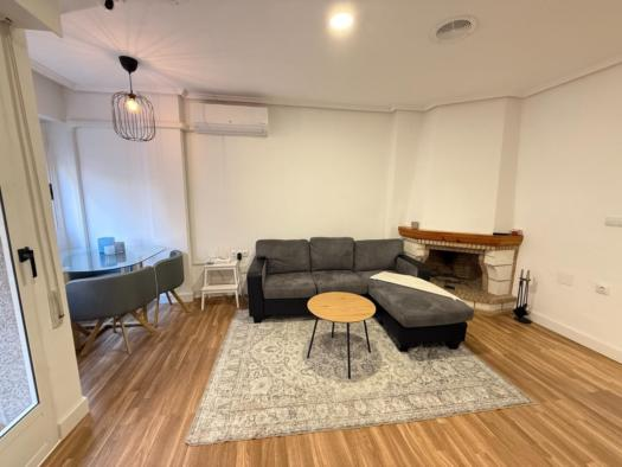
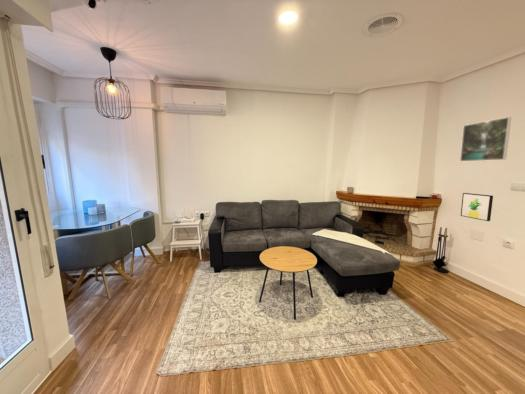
+ wall art [460,192,494,222]
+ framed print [459,116,512,162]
